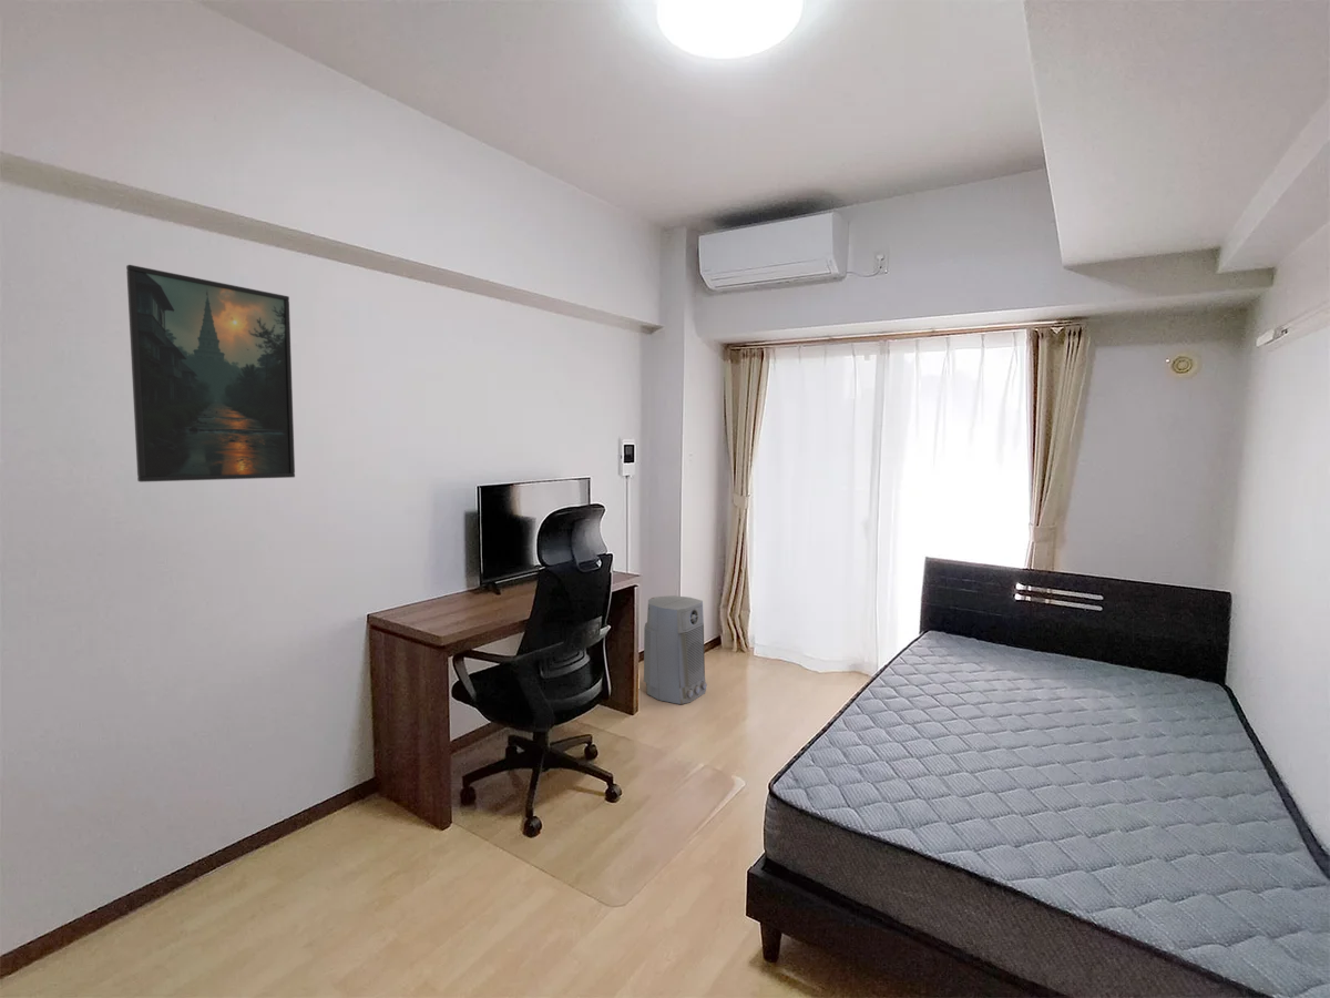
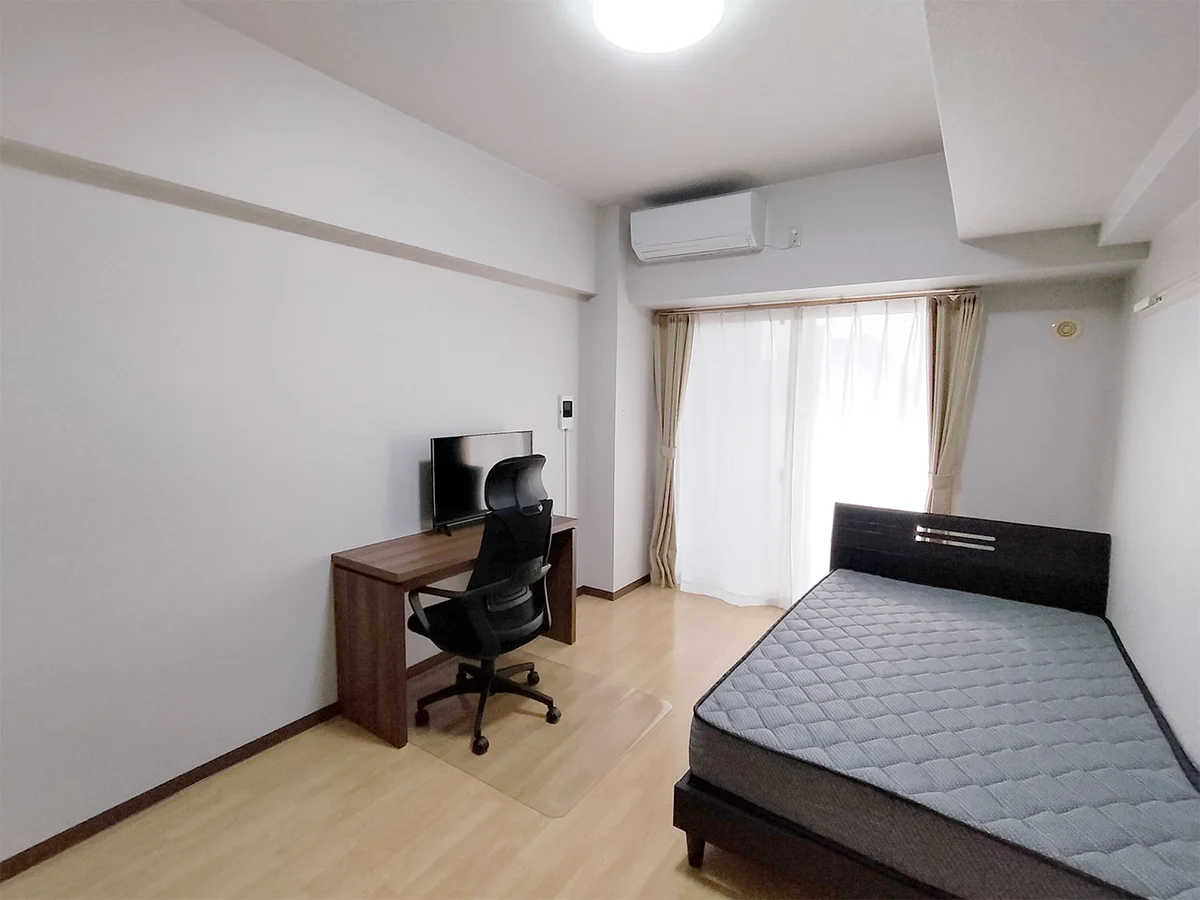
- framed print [125,264,296,482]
- air purifier [643,594,708,705]
